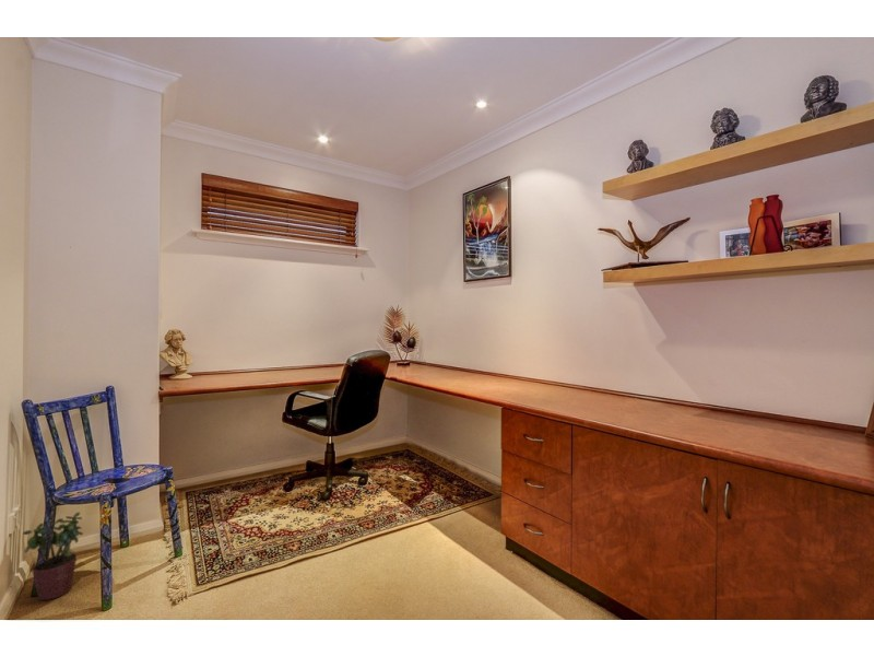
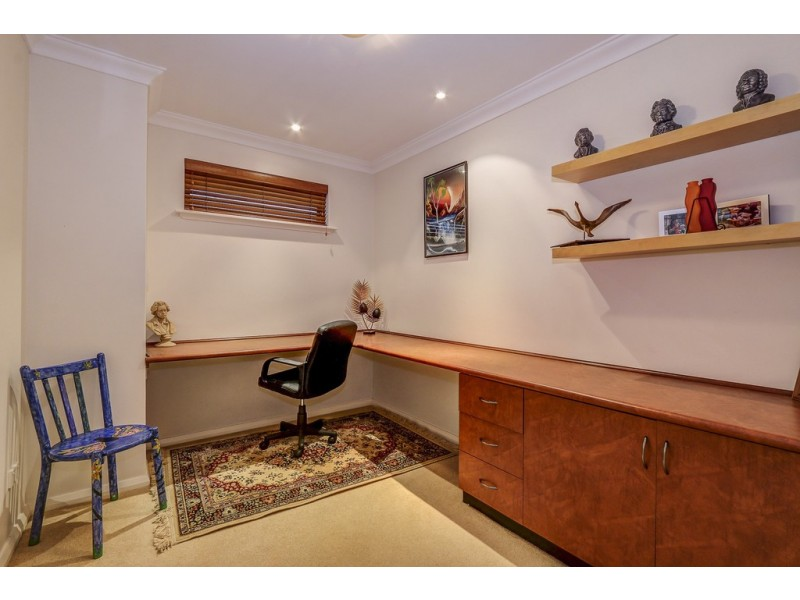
- potted plant [22,512,84,601]
